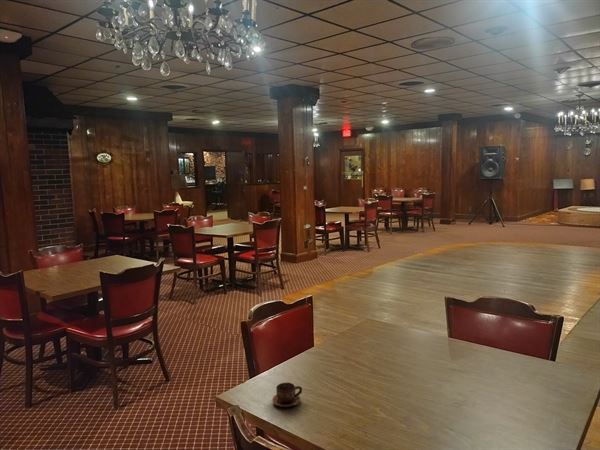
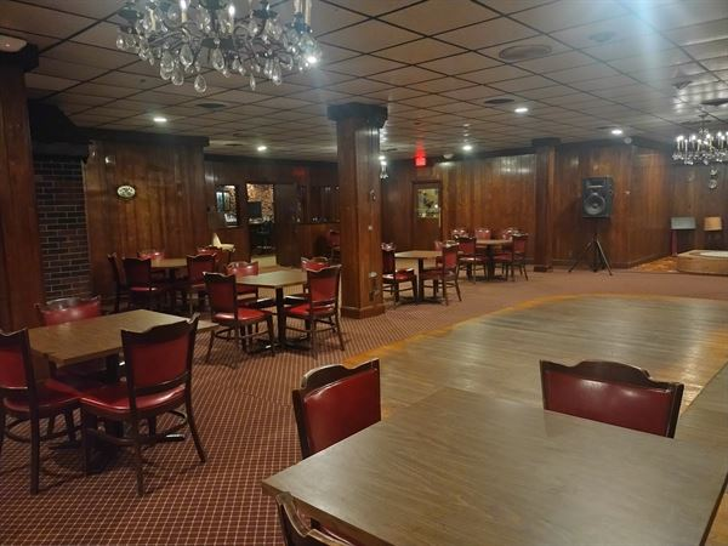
- cup [271,382,303,408]
